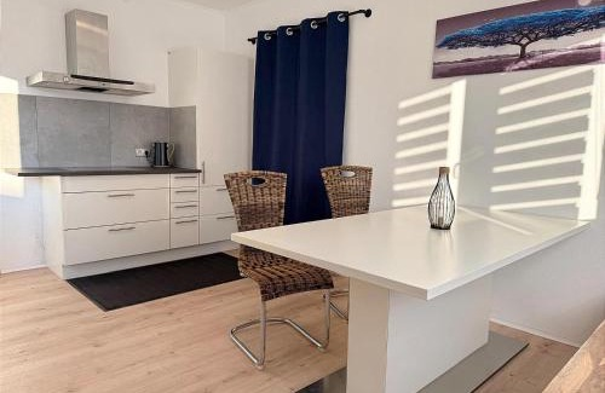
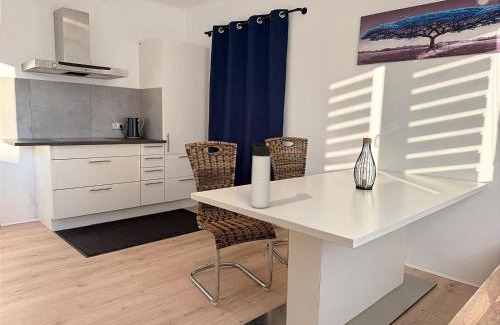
+ thermos bottle [250,142,271,209]
